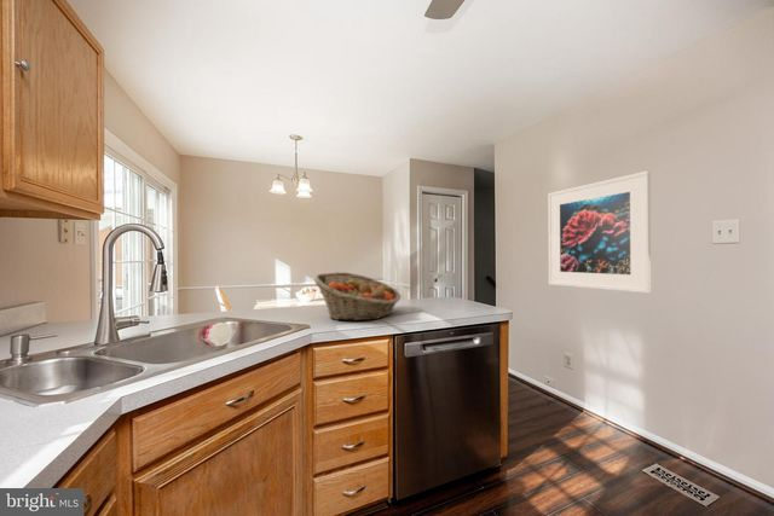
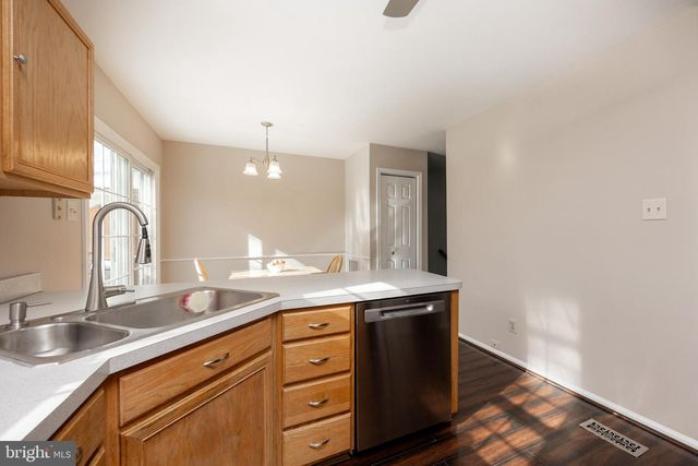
- fruit basket [312,271,402,321]
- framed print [547,169,652,295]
